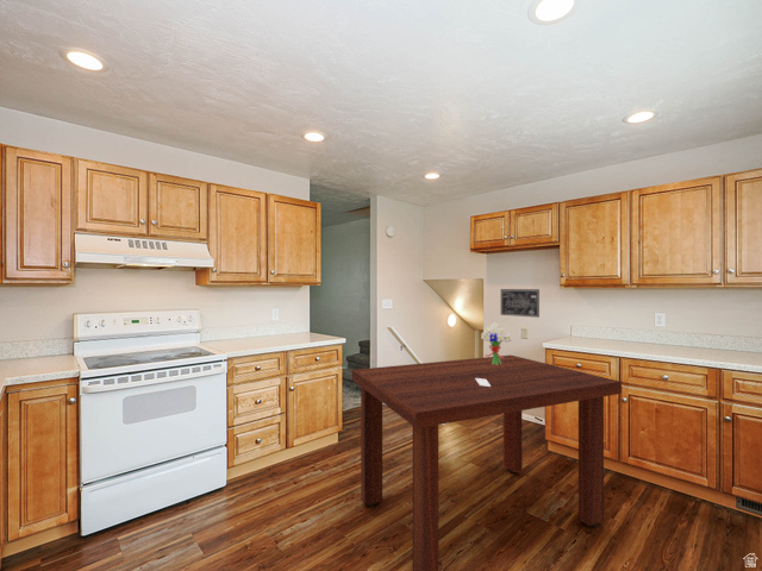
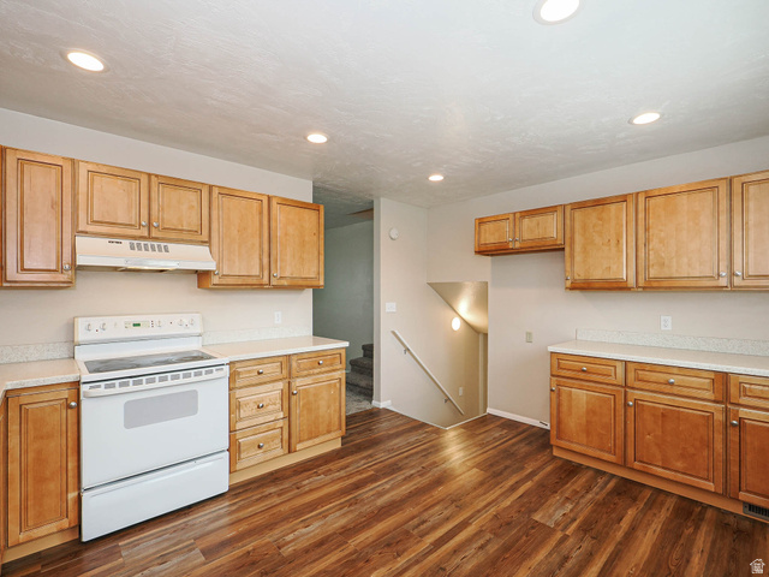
- bouquet [475,321,513,387]
- wall art [500,288,541,319]
- dining table [351,354,623,571]
